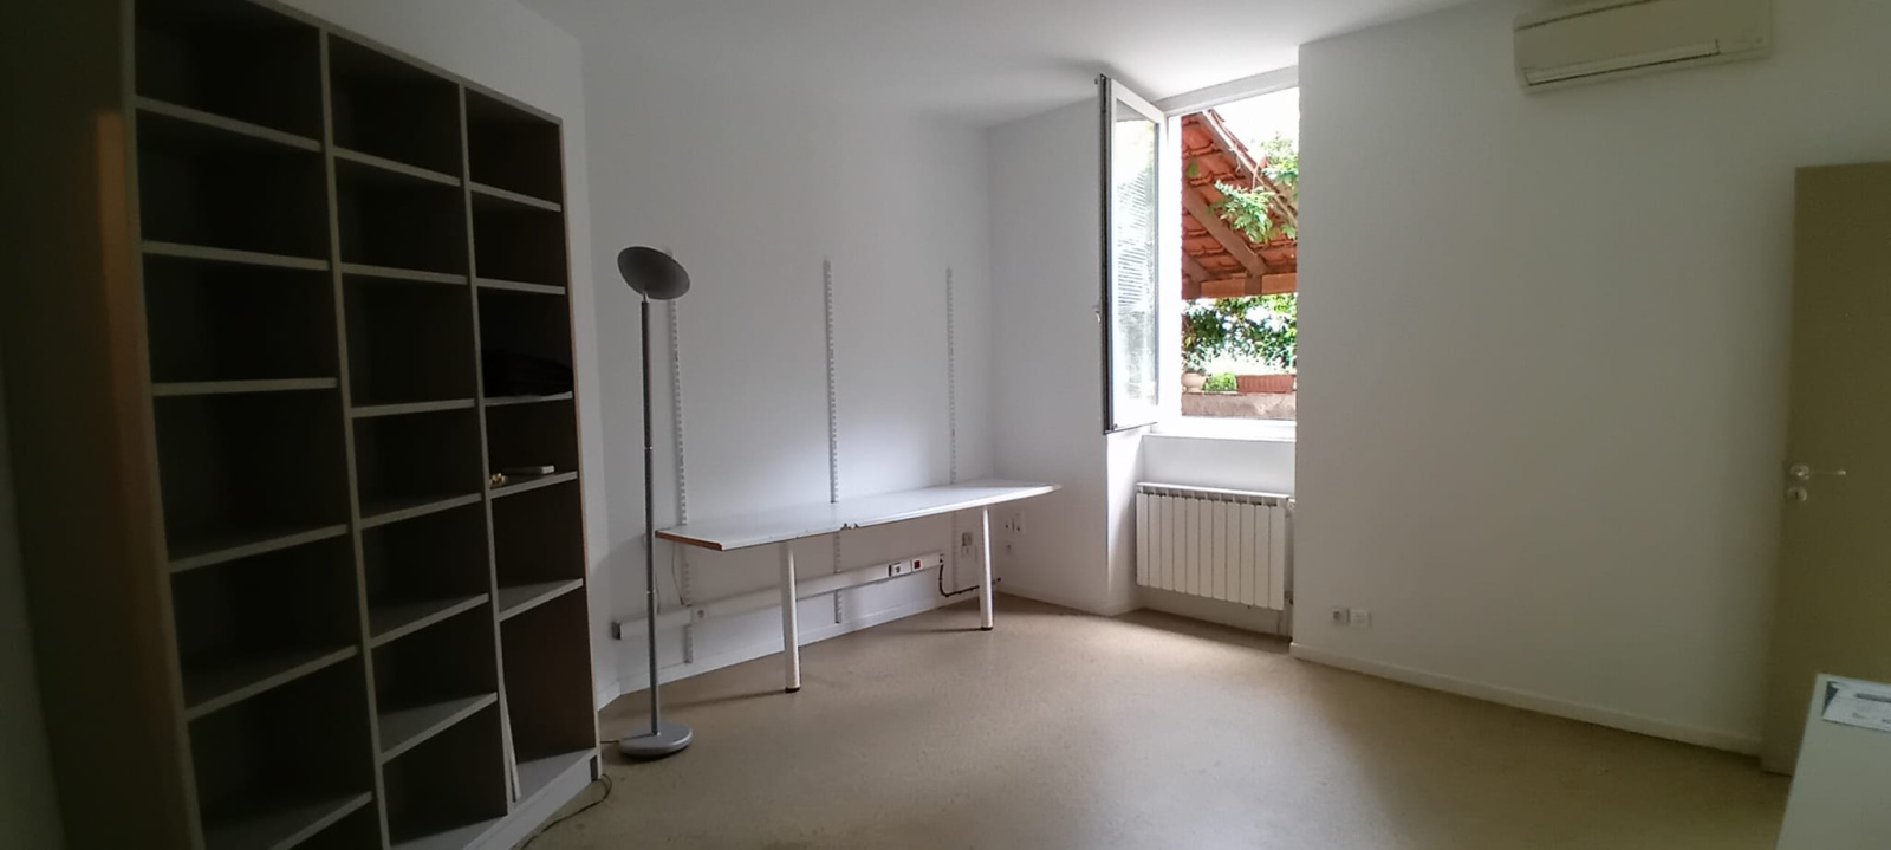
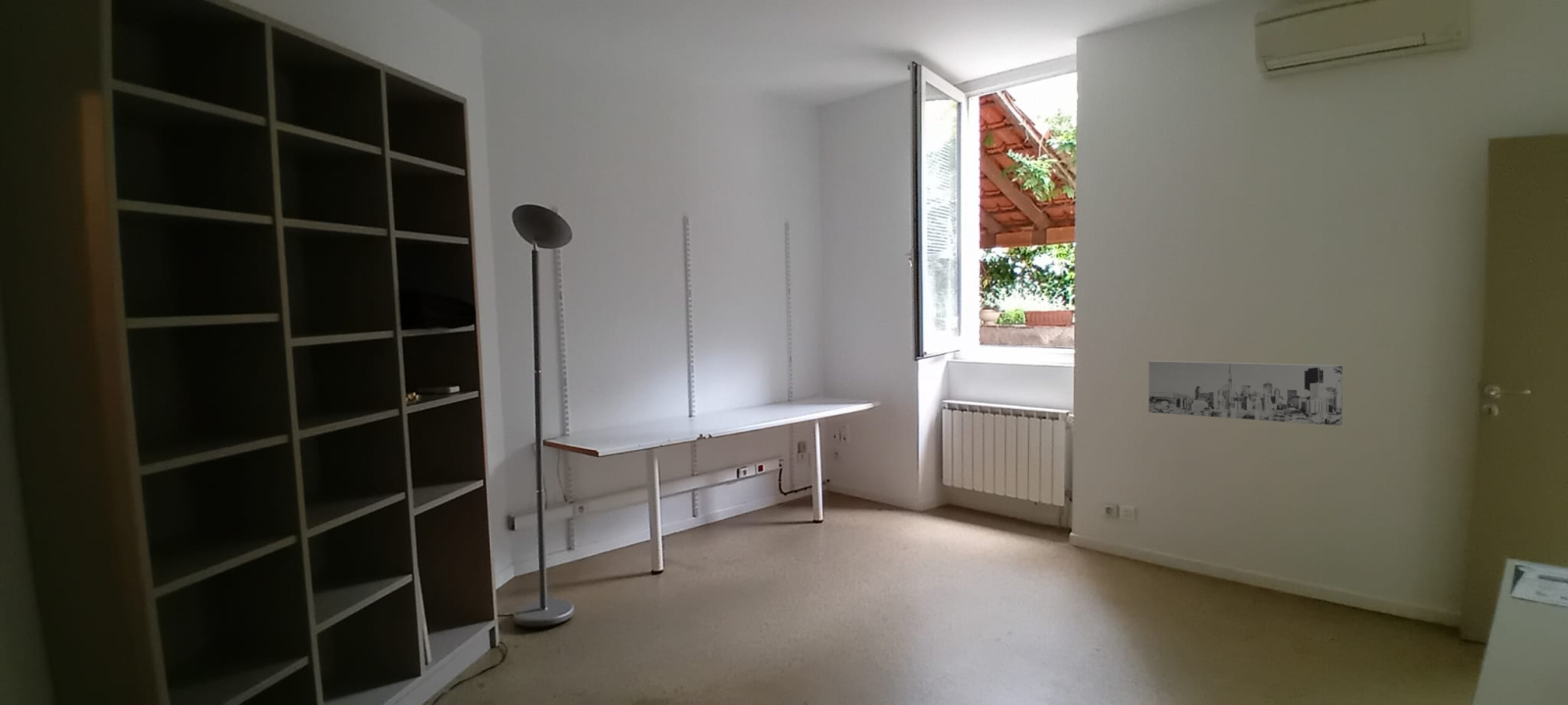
+ wall art [1148,360,1344,427]
